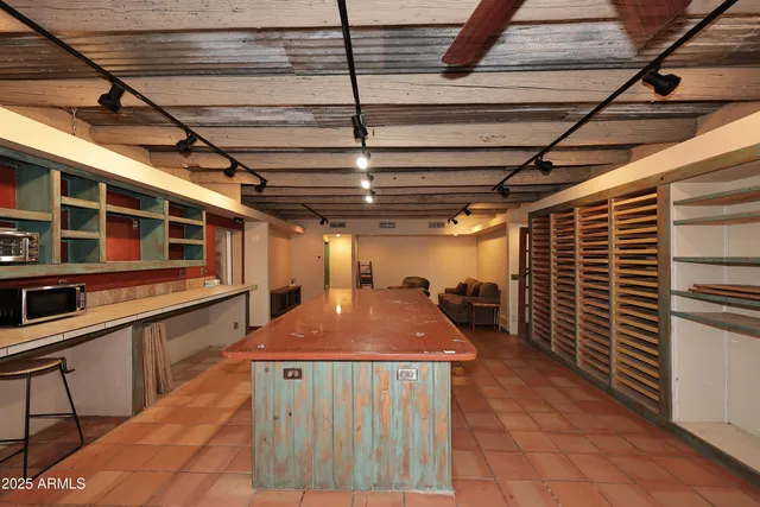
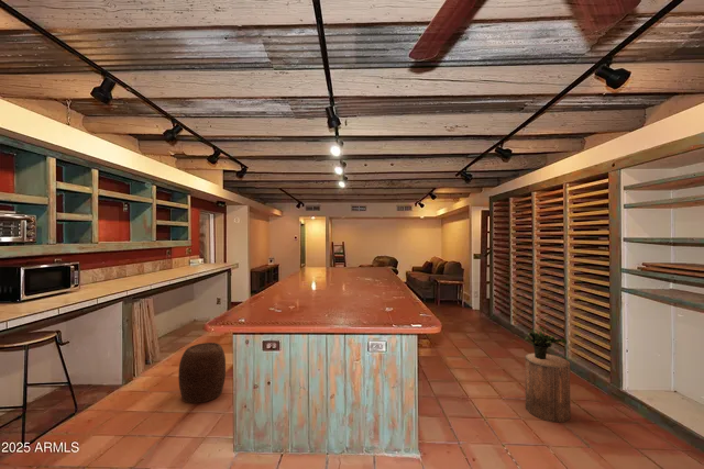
+ stool [177,342,227,404]
+ potted plant [524,325,568,359]
+ stool [524,353,571,423]
